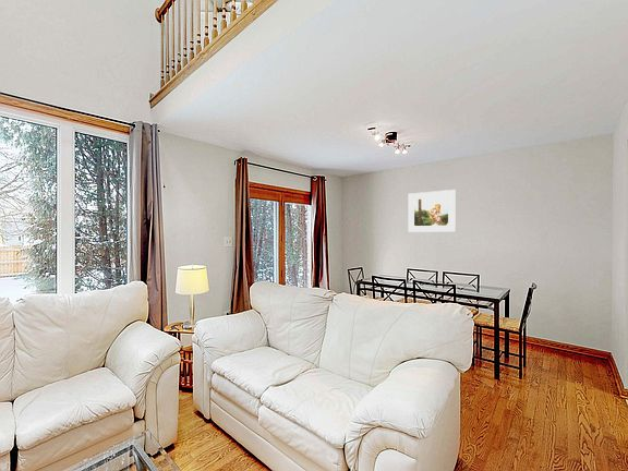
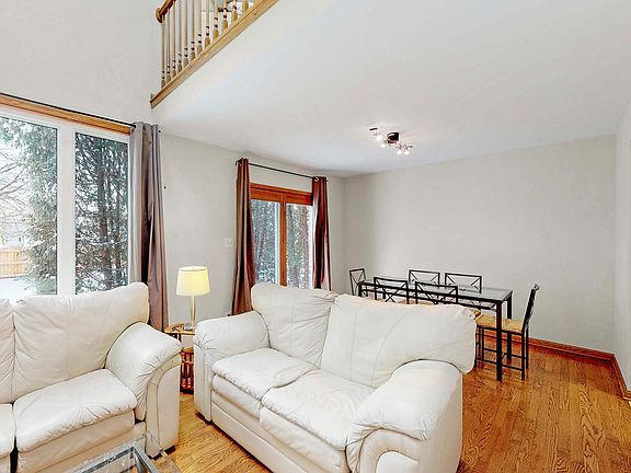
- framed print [408,189,457,233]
